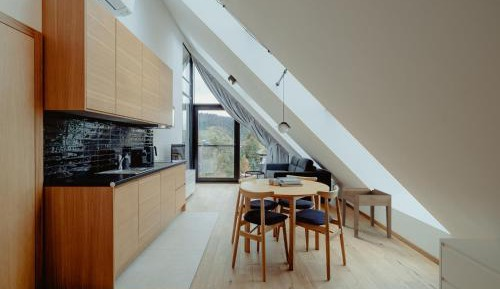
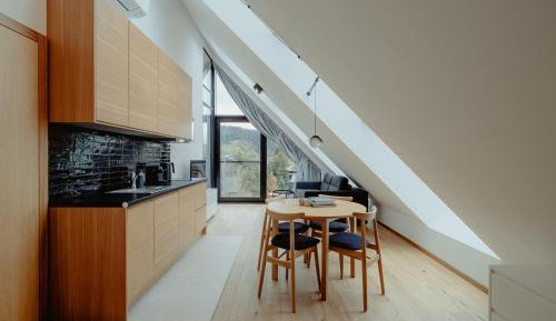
- side table [341,187,392,239]
